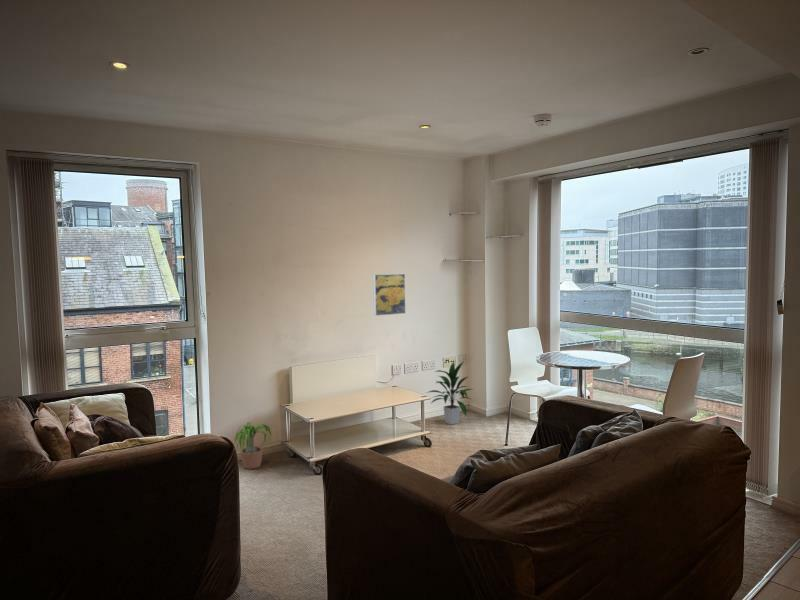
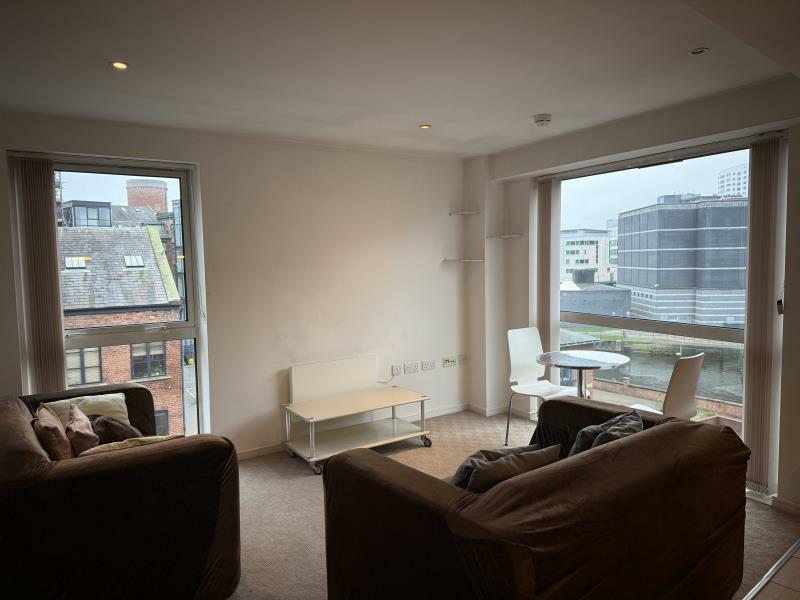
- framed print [372,273,407,317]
- potted plant [234,421,278,470]
- indoor plant [426,360,475,426]
